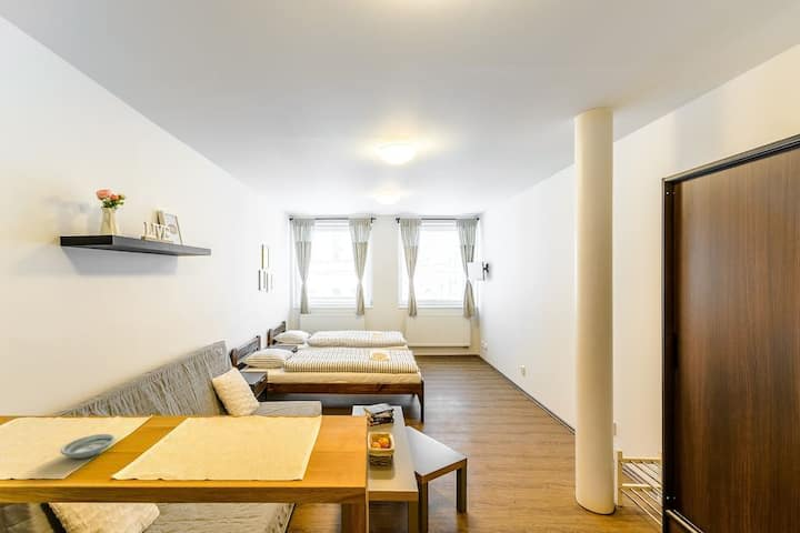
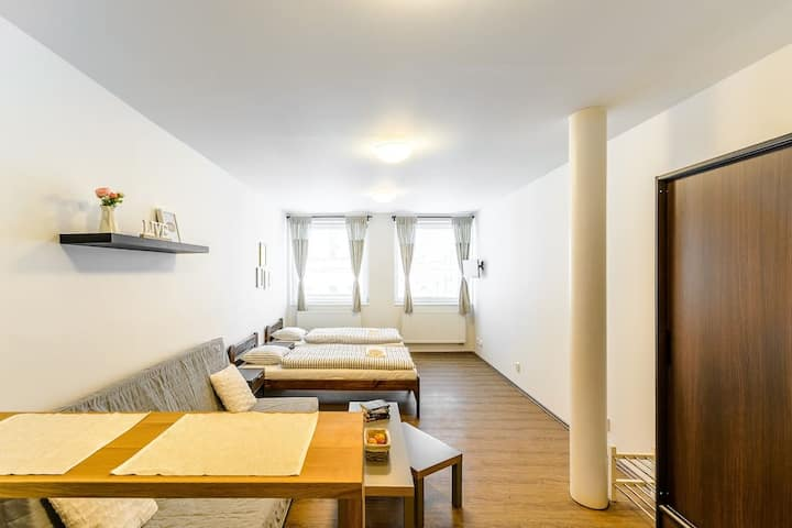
- saucer [59,433,116,460]
